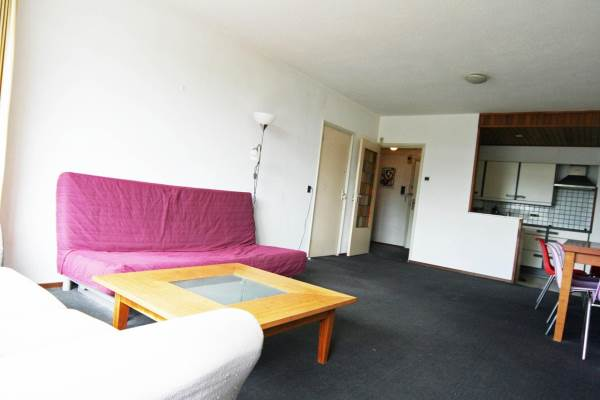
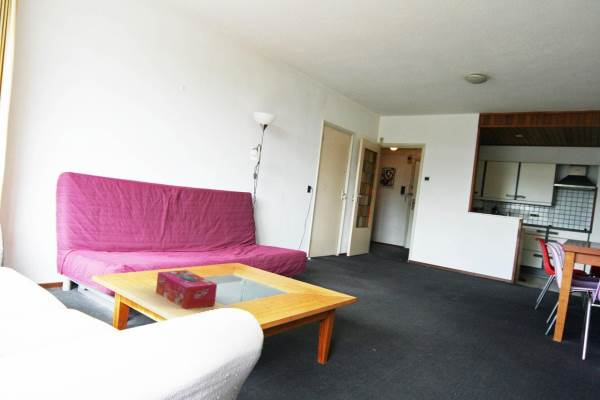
+ tissue box [155,269,218,310]
